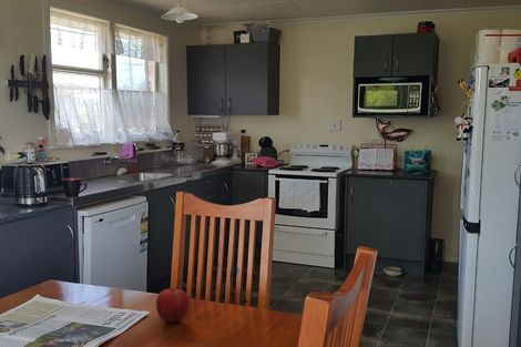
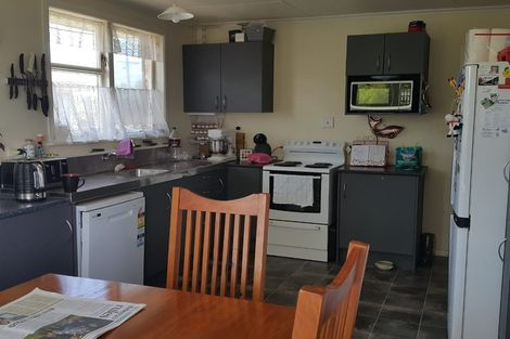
- fruit [155,285,190,324]
